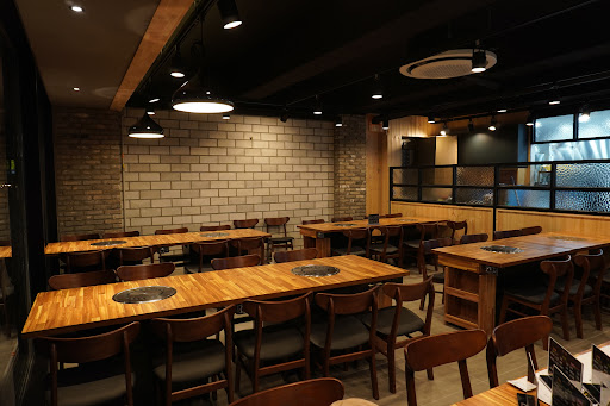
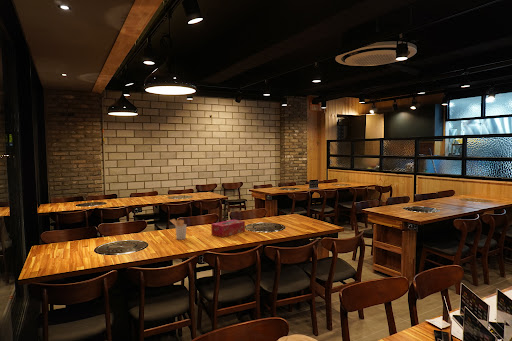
+ tissue box [210,219,246,238]
+ utensil holder [169,218,187,241]
